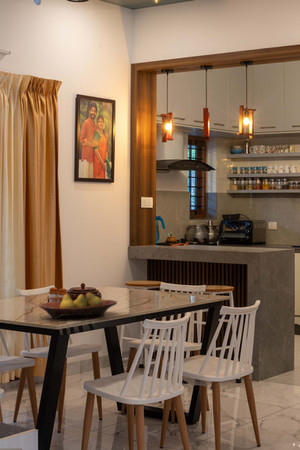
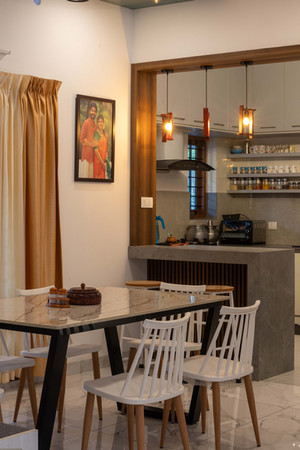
- fruit bowl [38,292,118,320]
